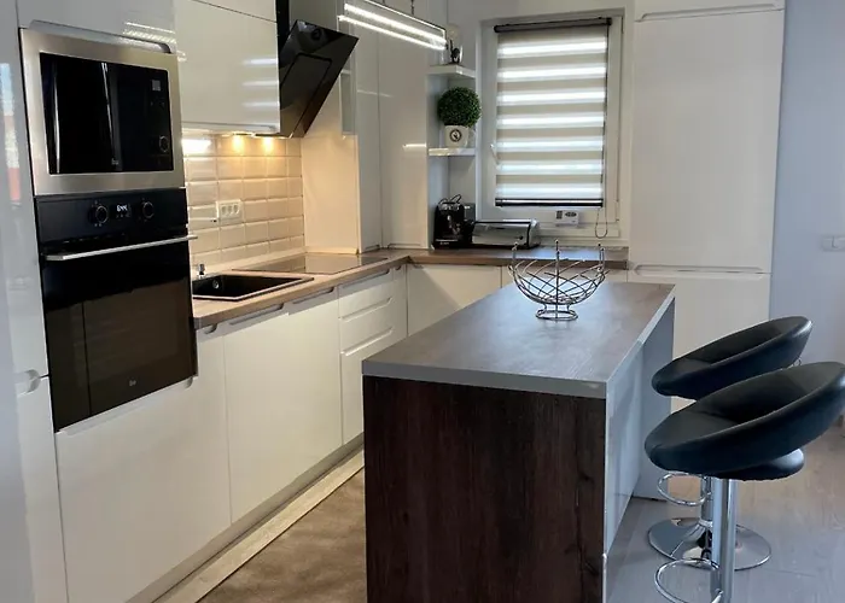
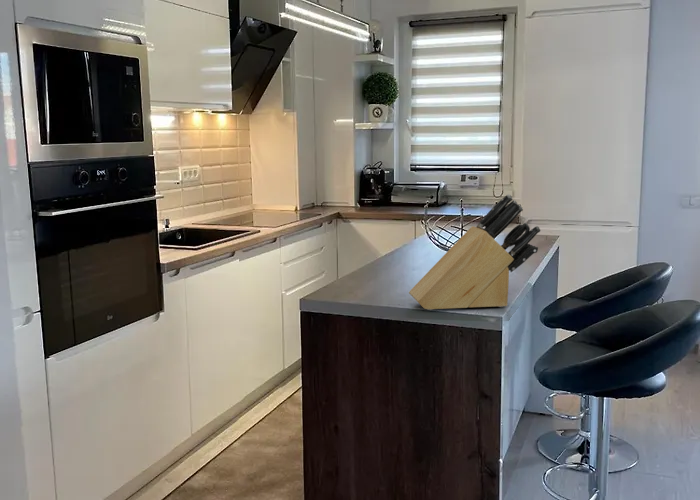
+ knife block [408,193,542,311]
